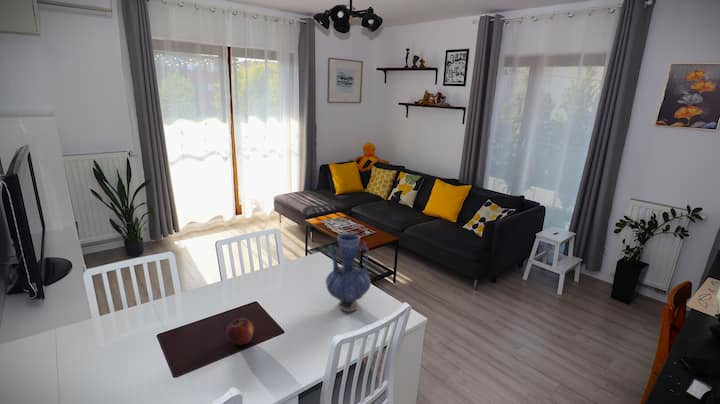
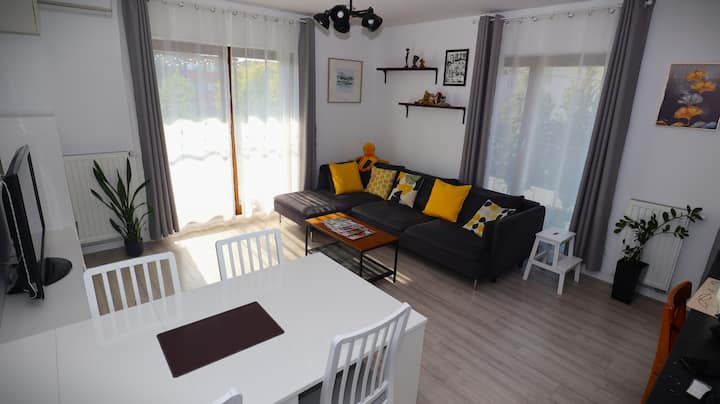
- vase [325,232,372,312]
- fruit [225,317,255,346]
